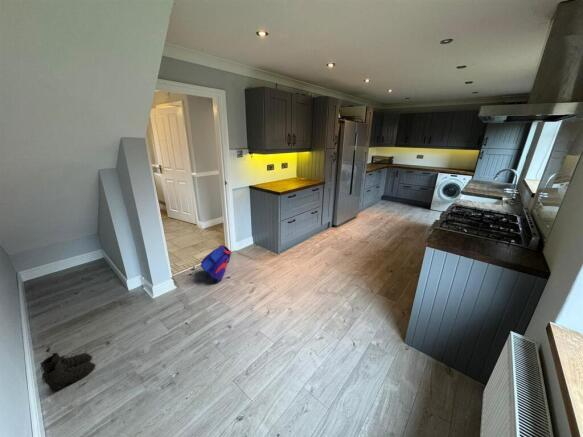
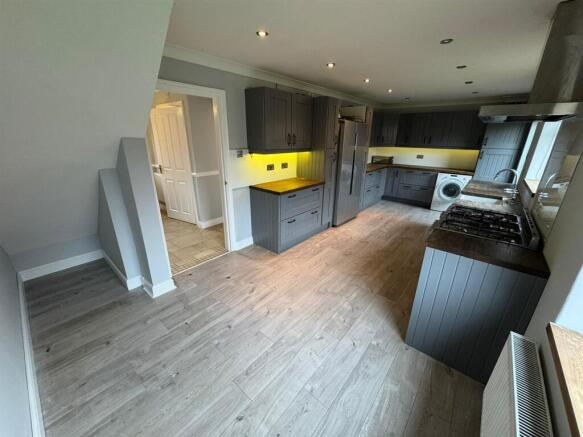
- backpack [192,244,232,283]
- boots [40,352,96,392]
